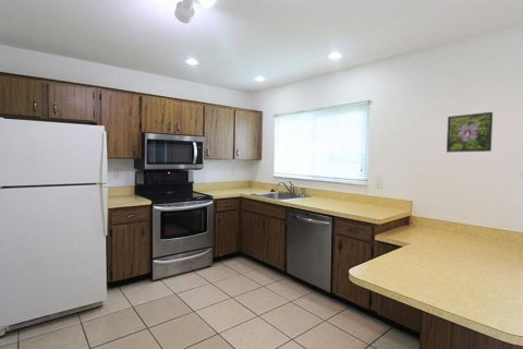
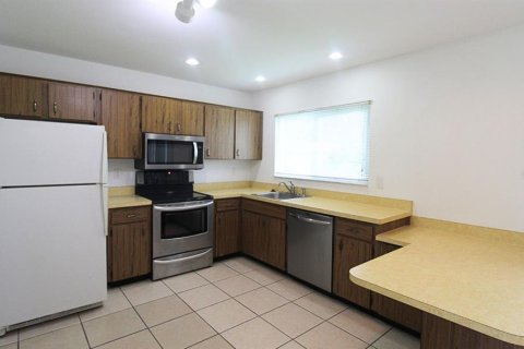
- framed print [446,111,494,154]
